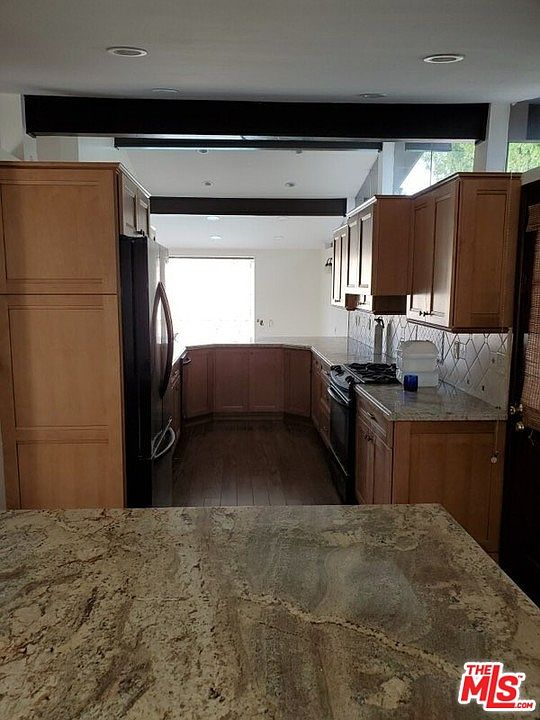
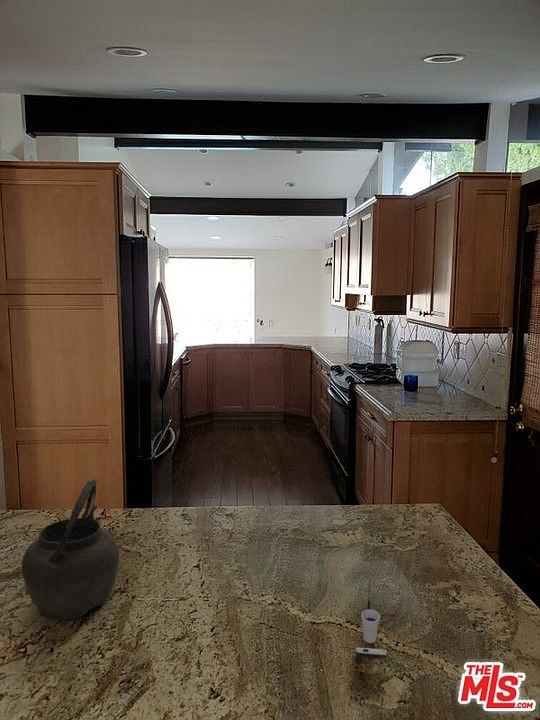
+ kettle [21,478,120,621]
+ cup [354,577,388,665]
